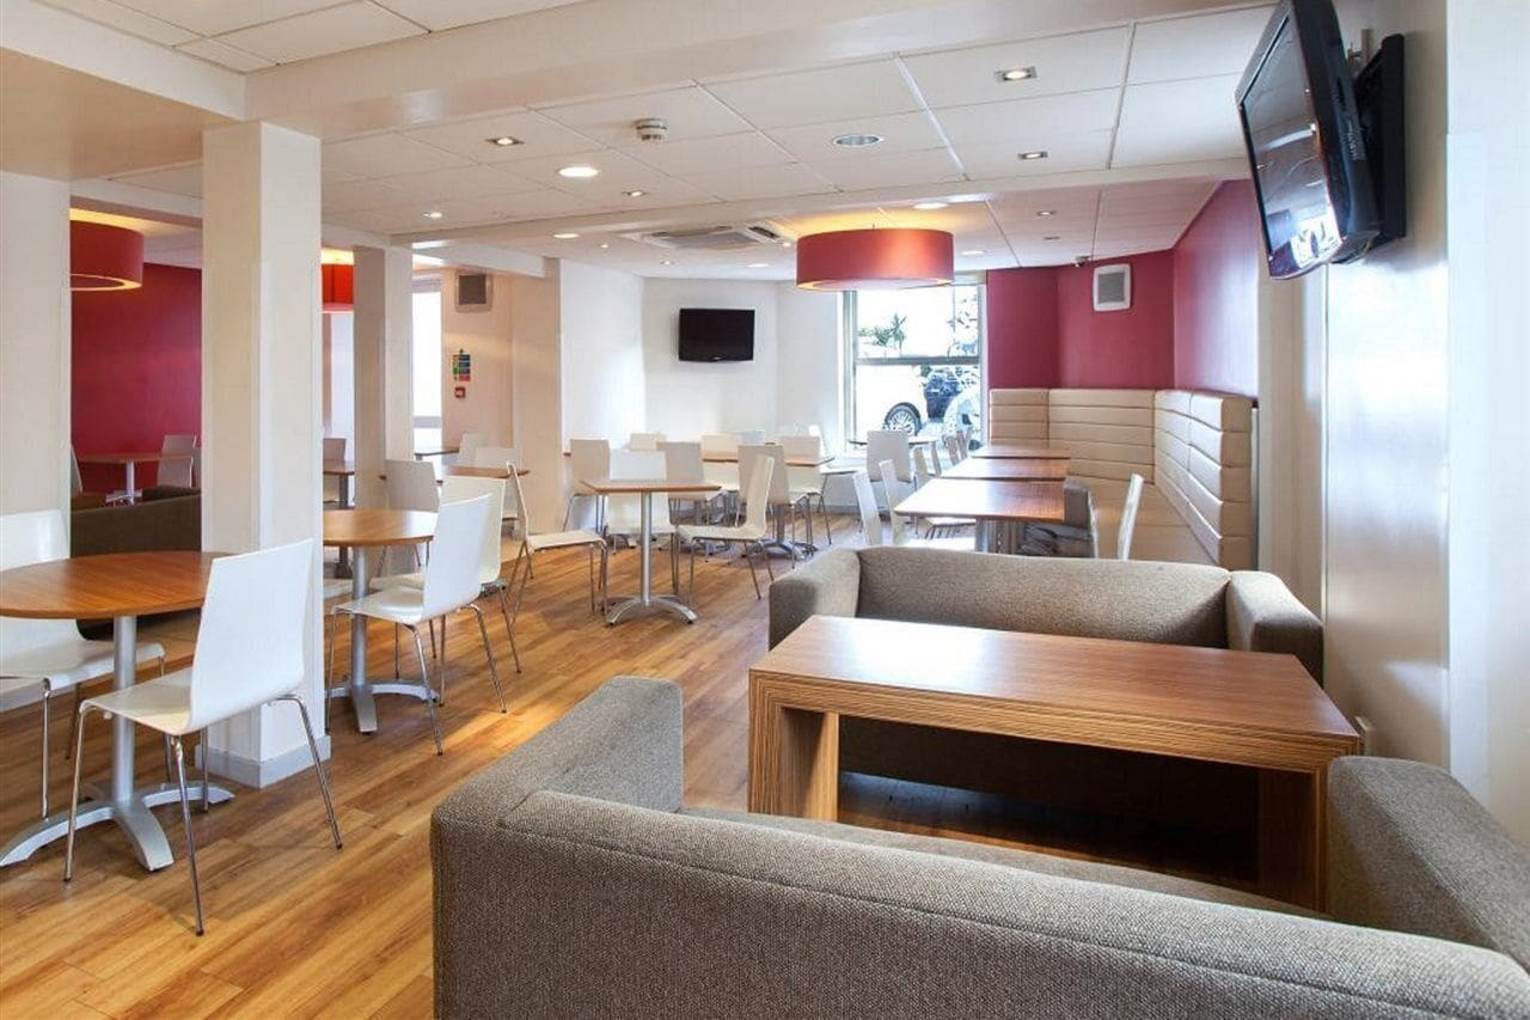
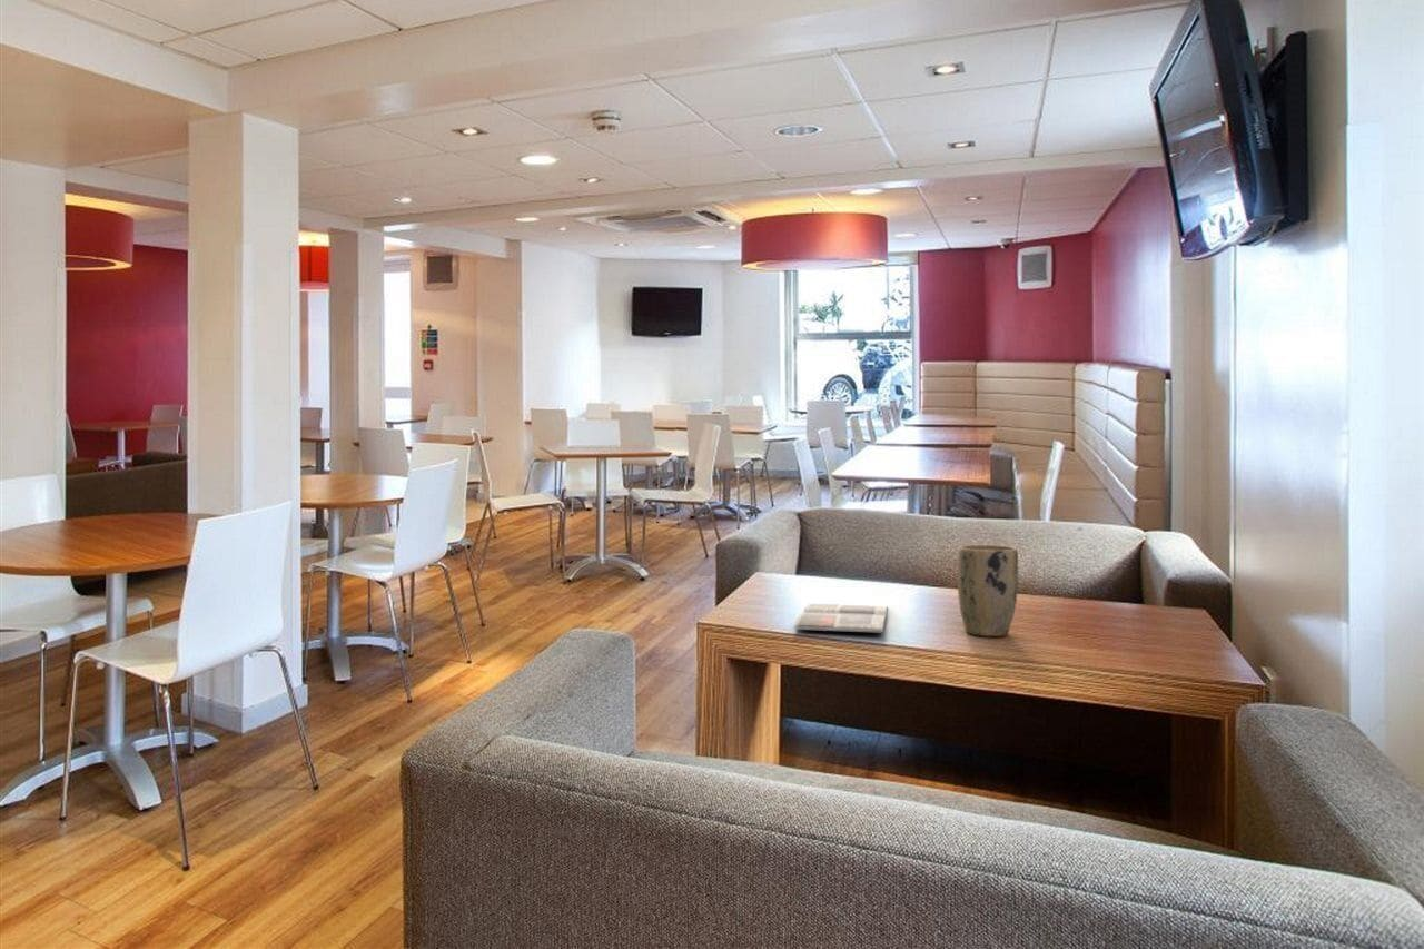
+ plant pot [957,544,1019,637]
+ magazine [793,603,889,634]
